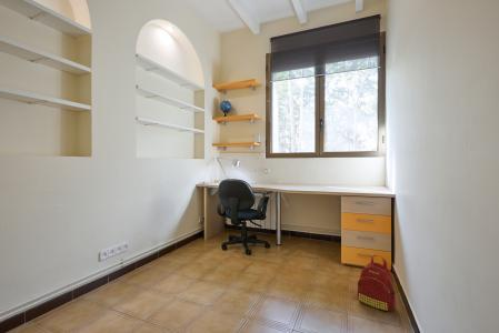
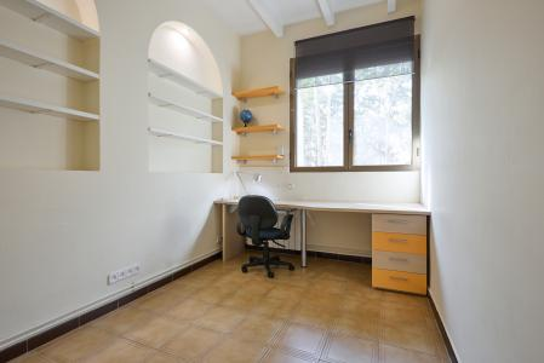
- backpack [356,254,397,313]
